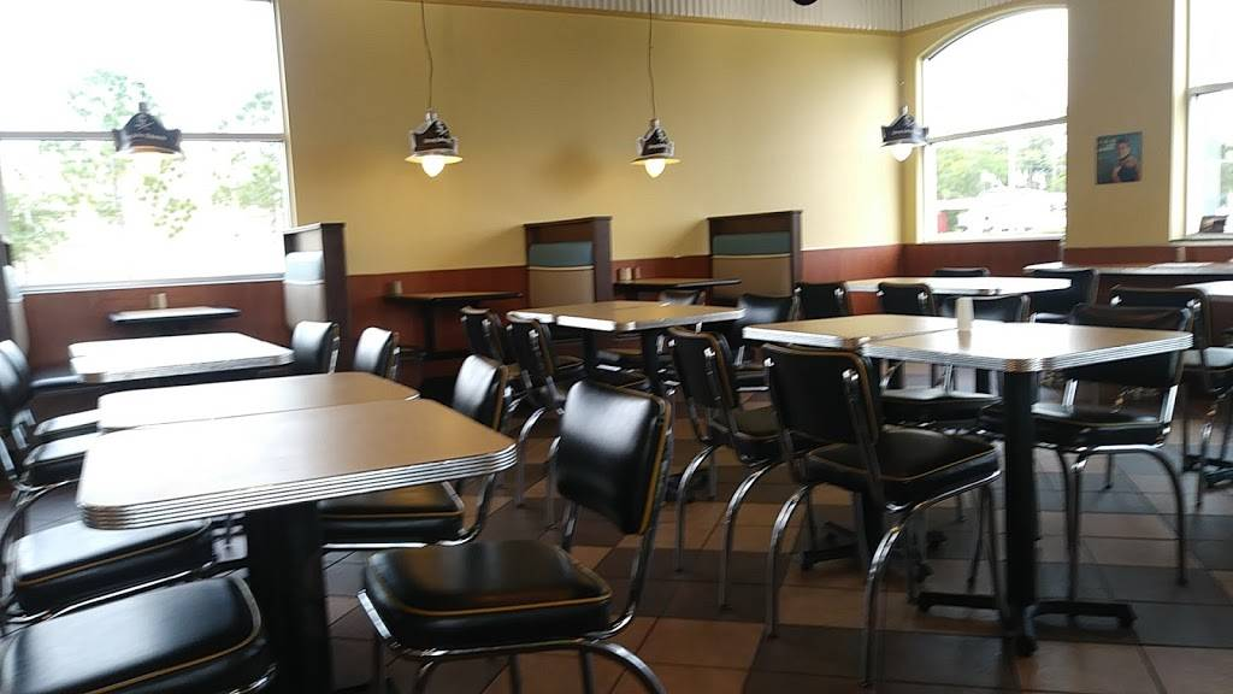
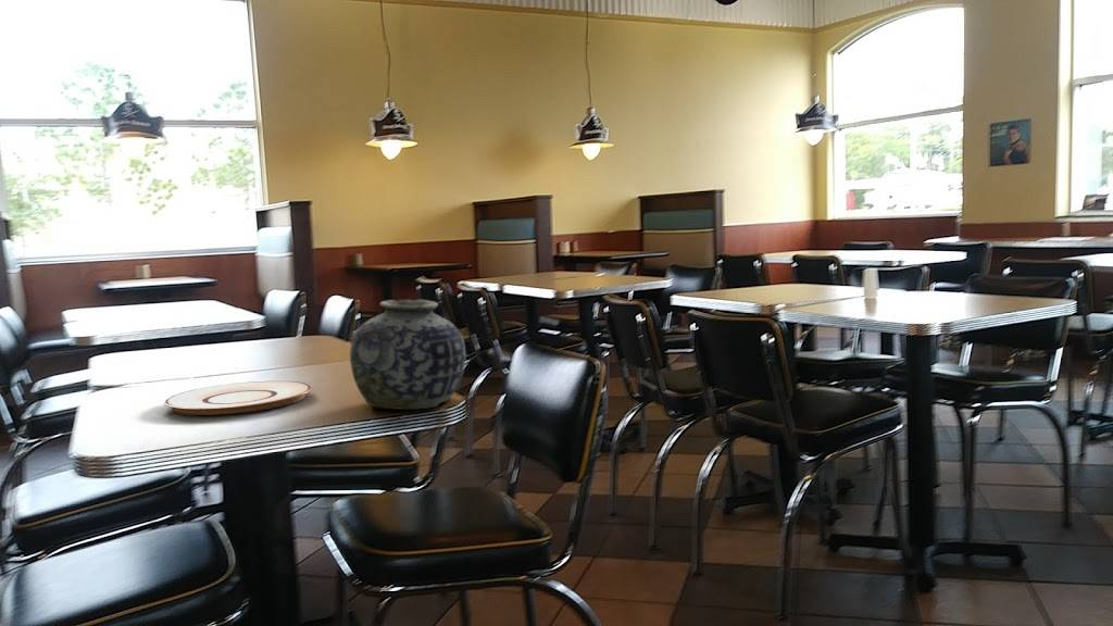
+ vase [349,299,467,411]
+ plate [163,380,313,416]
